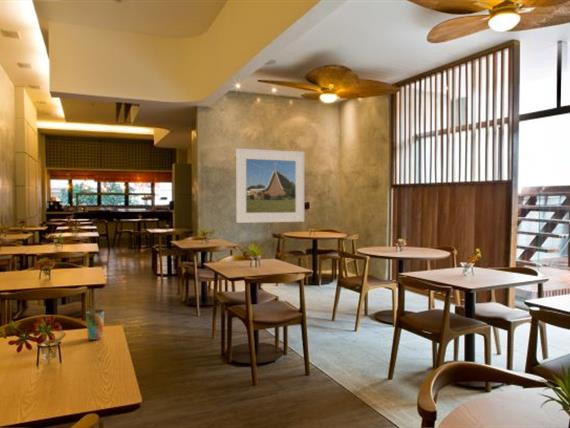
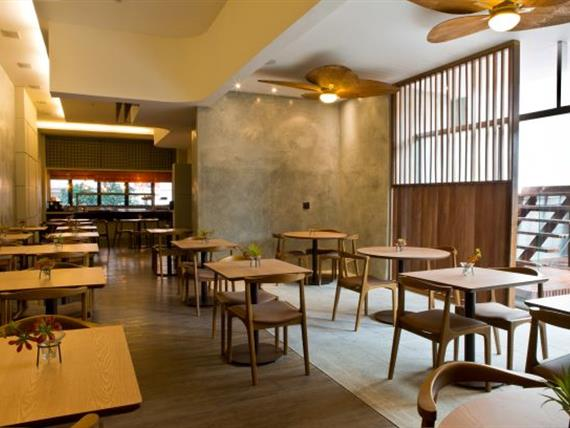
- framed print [235,147,305,224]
- cup [85,309,105,341]
